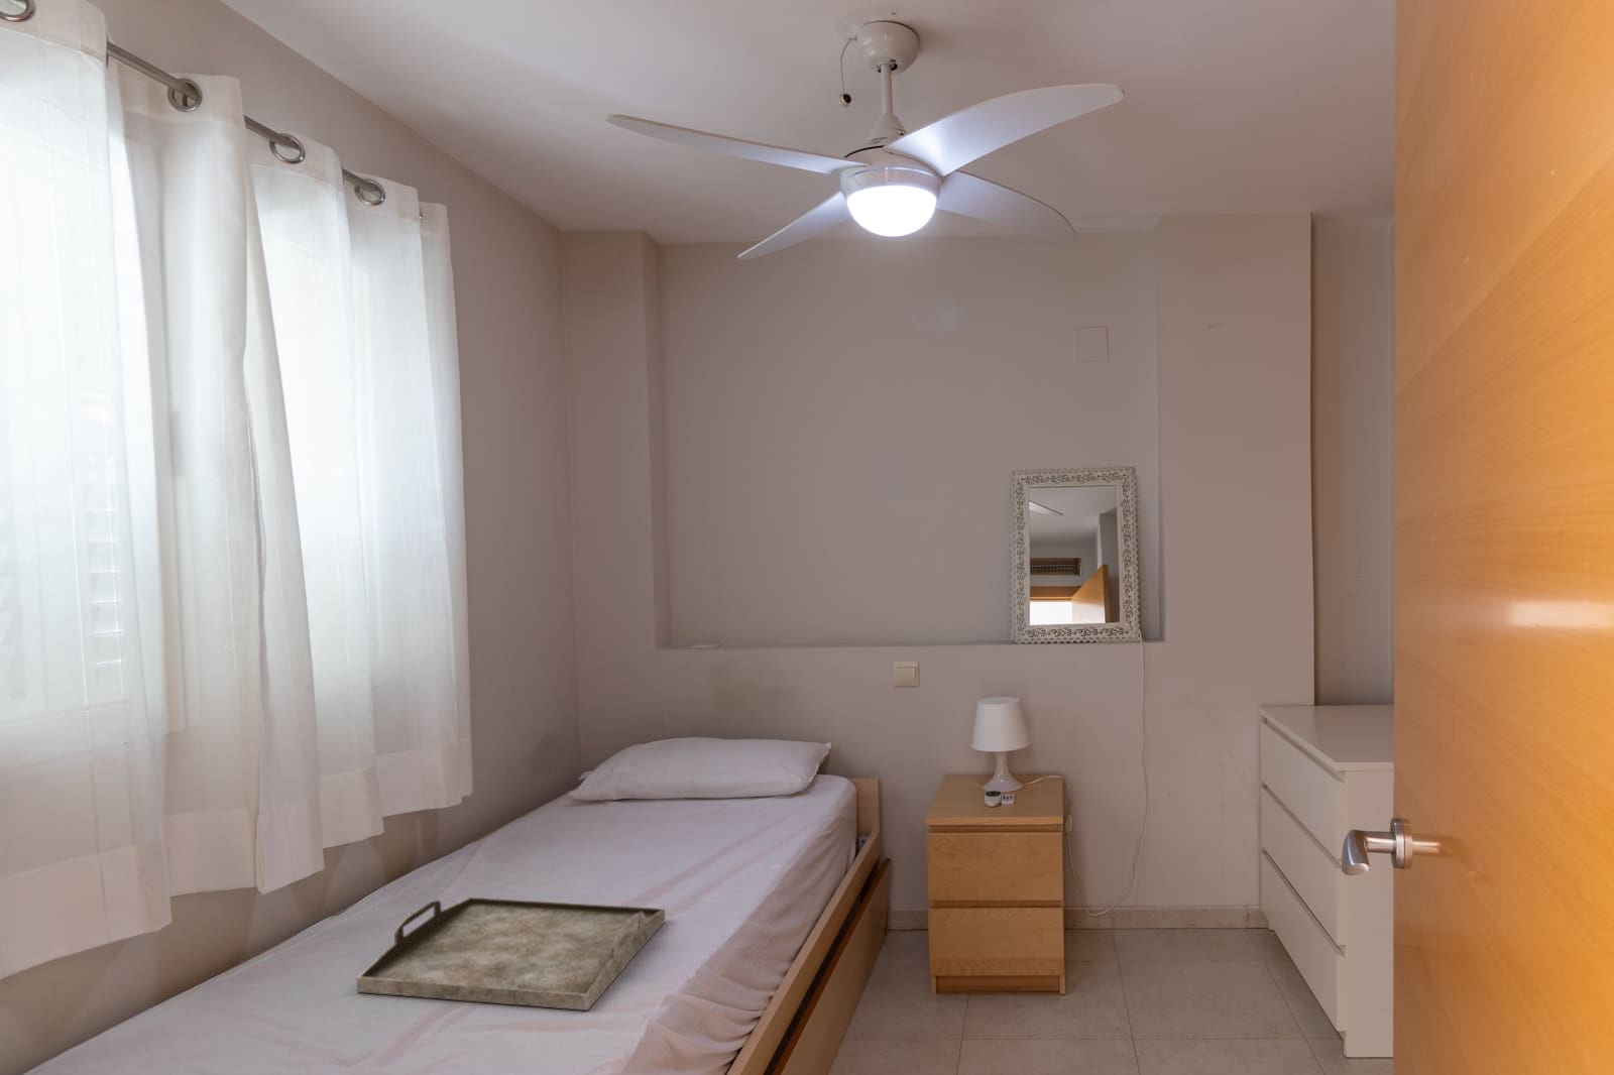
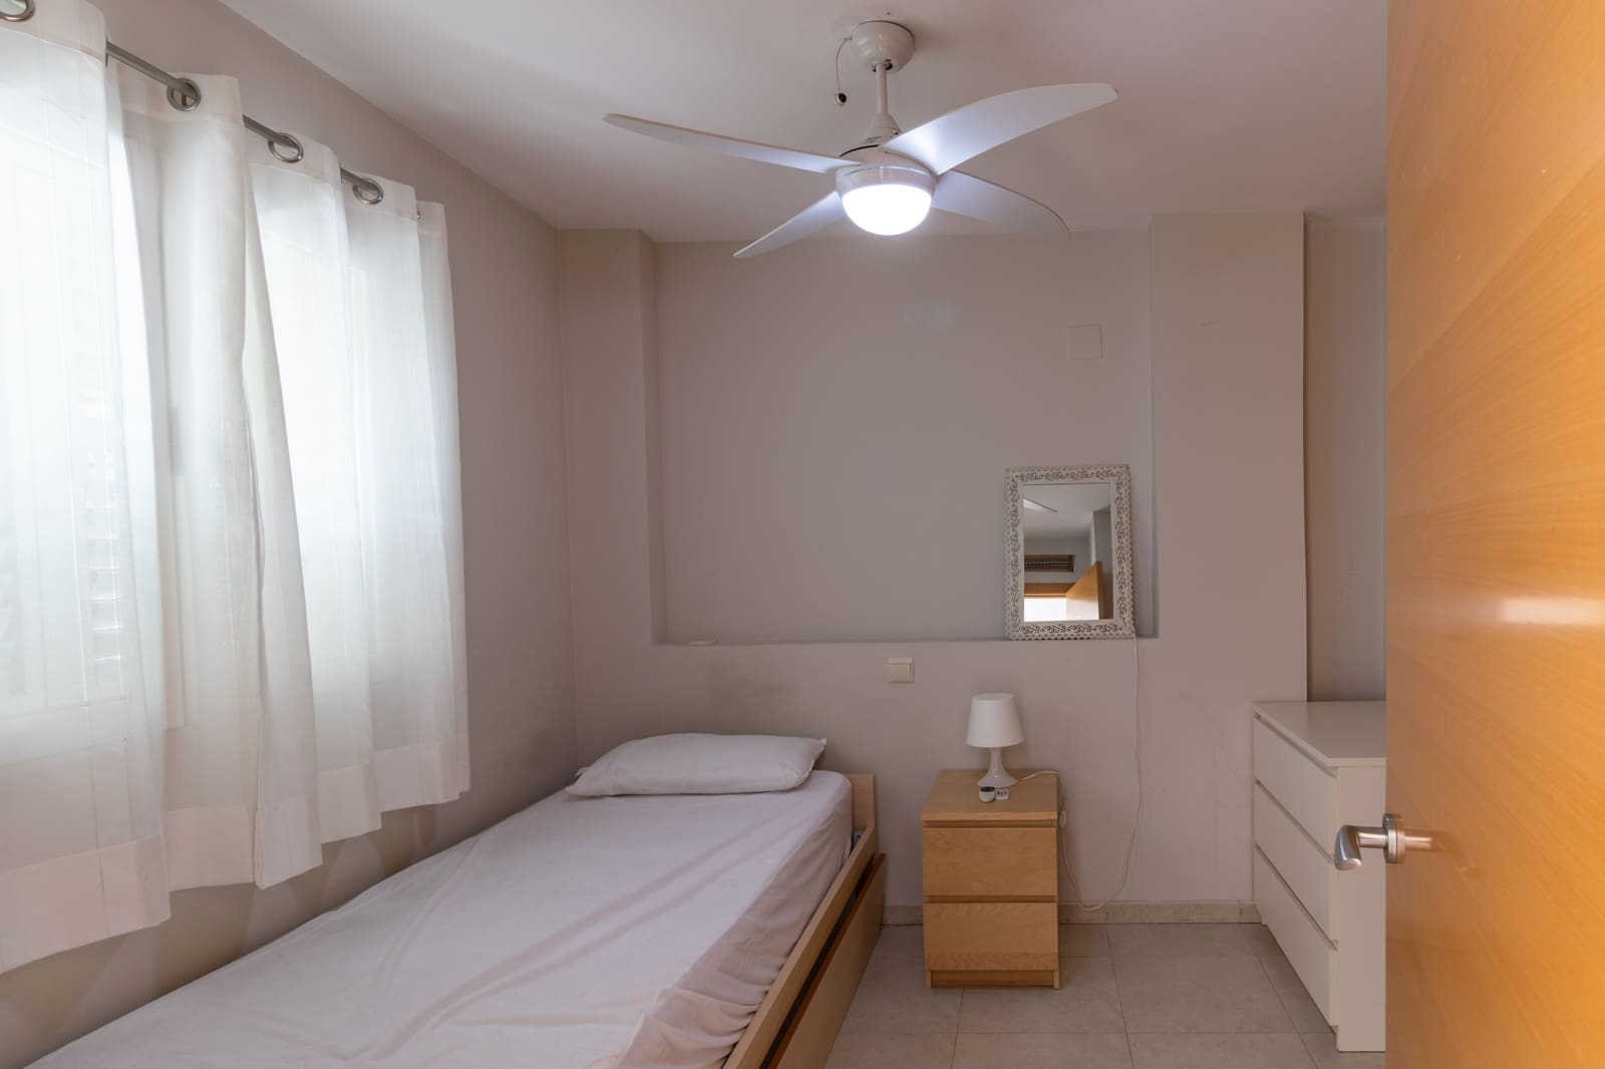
- serving tray [355,896,666,1011]
